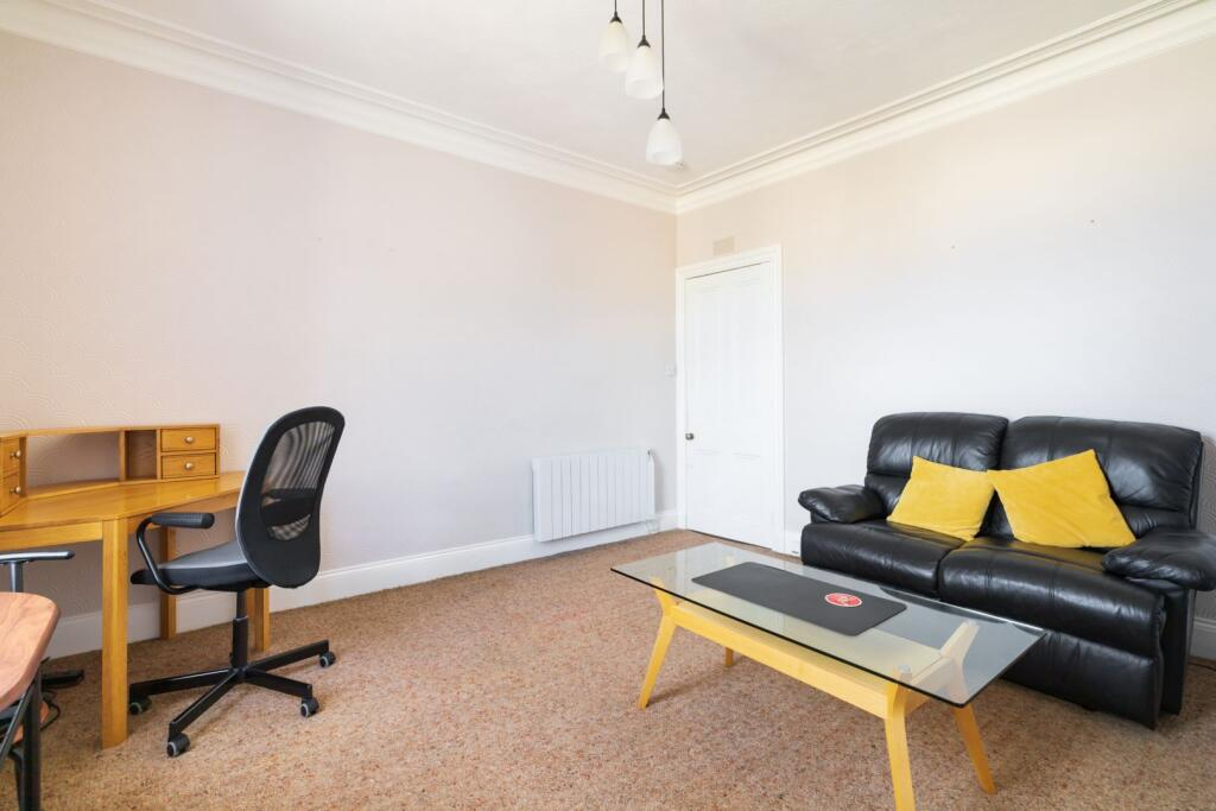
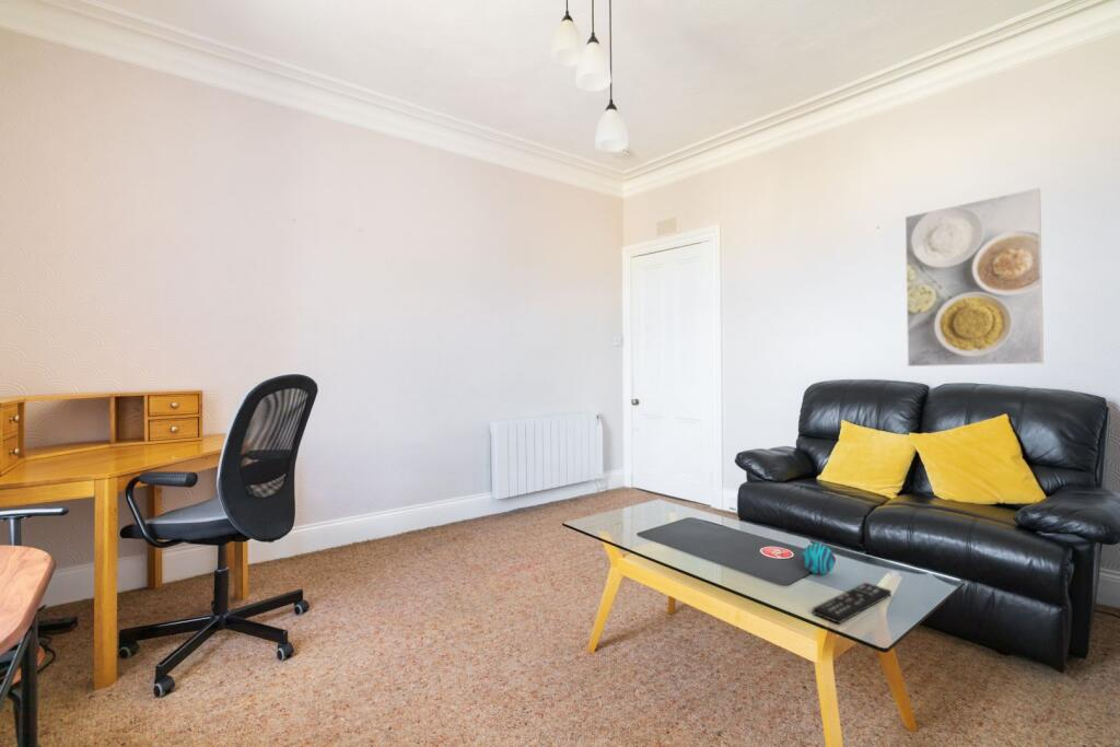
+ remote control [812,582,892,625]
+ decorative ball [802,542,836,575]
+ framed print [905,187,1045,367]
